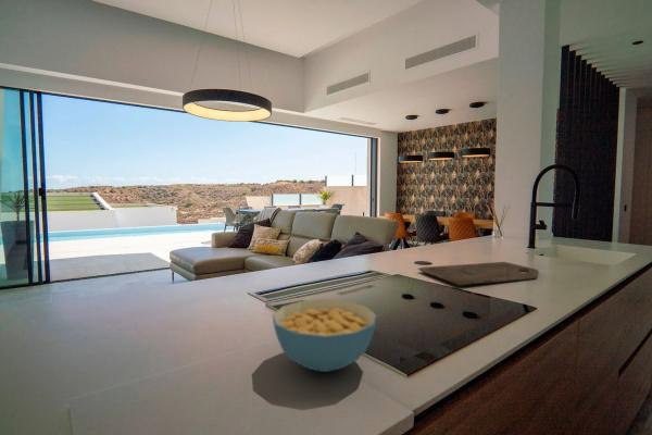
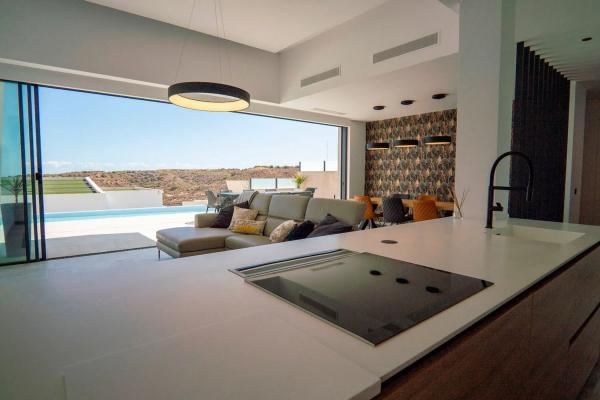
- cutting board [417,261,540,286]
- cereal bowl [272,298,378,373]
